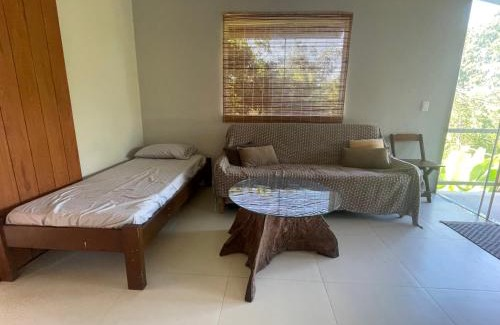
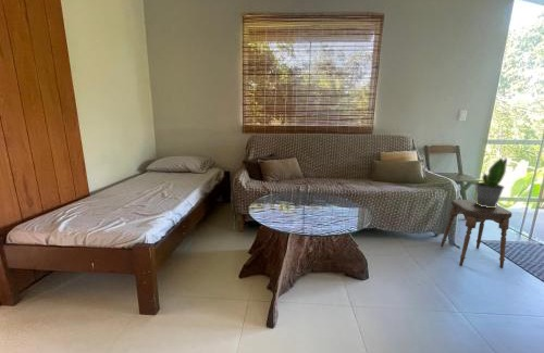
+ potted plant [474,156,508,207]
+ stool [440,199,512,269]
